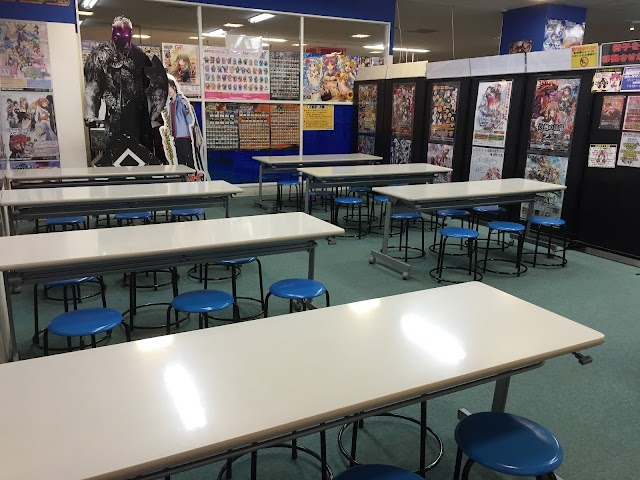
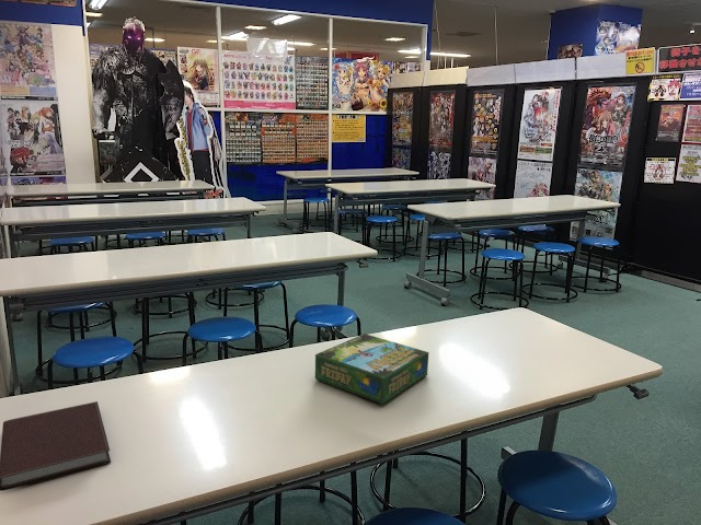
+ notebook [0,400,112,492]
+ board game [314,332,430,406]
